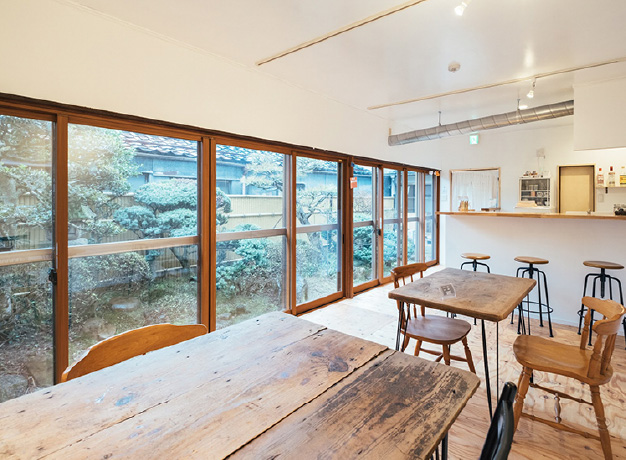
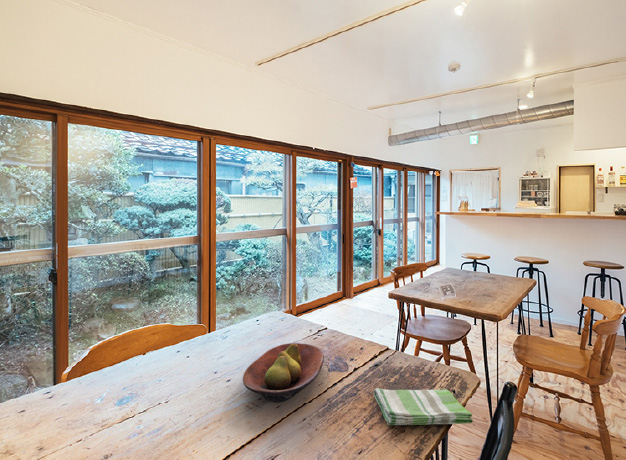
+ fruit bowl [242,342,325,403]
+ dish towel [373,387,474,426]
